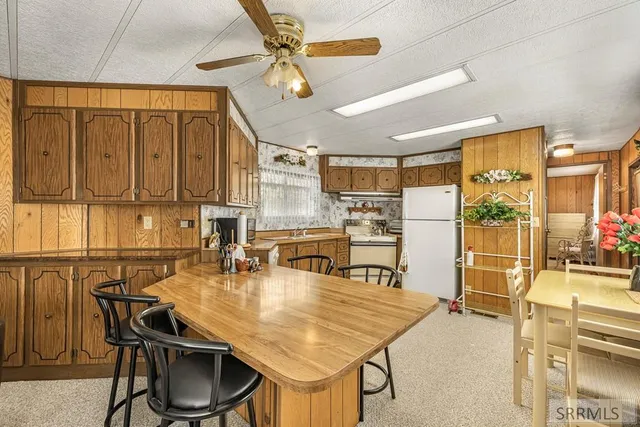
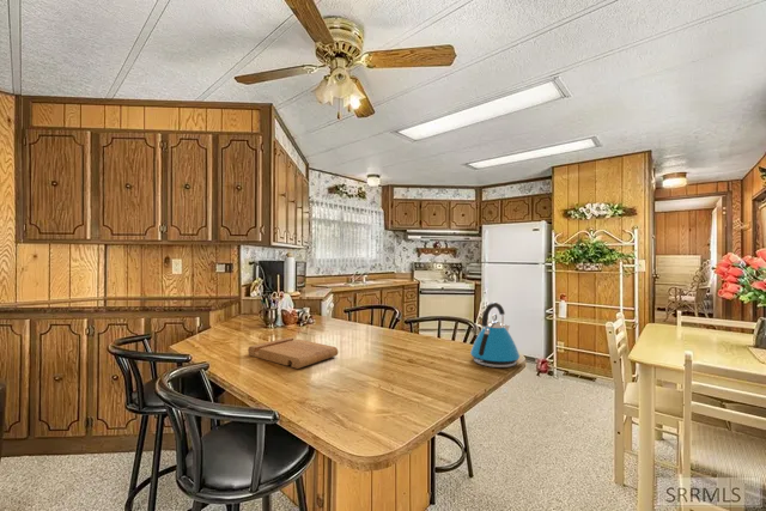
+ kettle [469,302,521,369]
+ cutting board [247,336,339,370]
